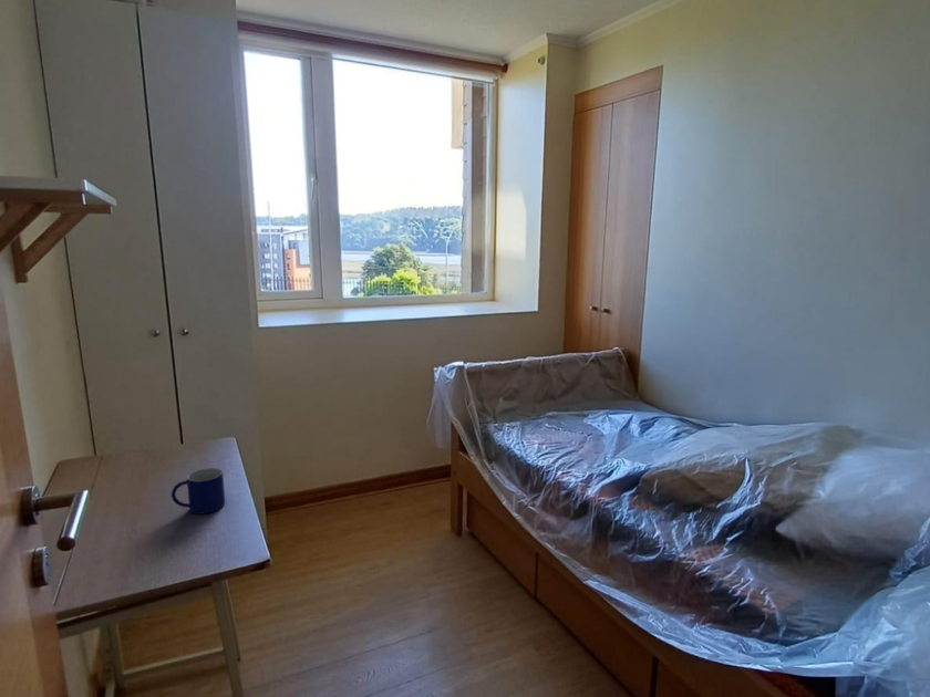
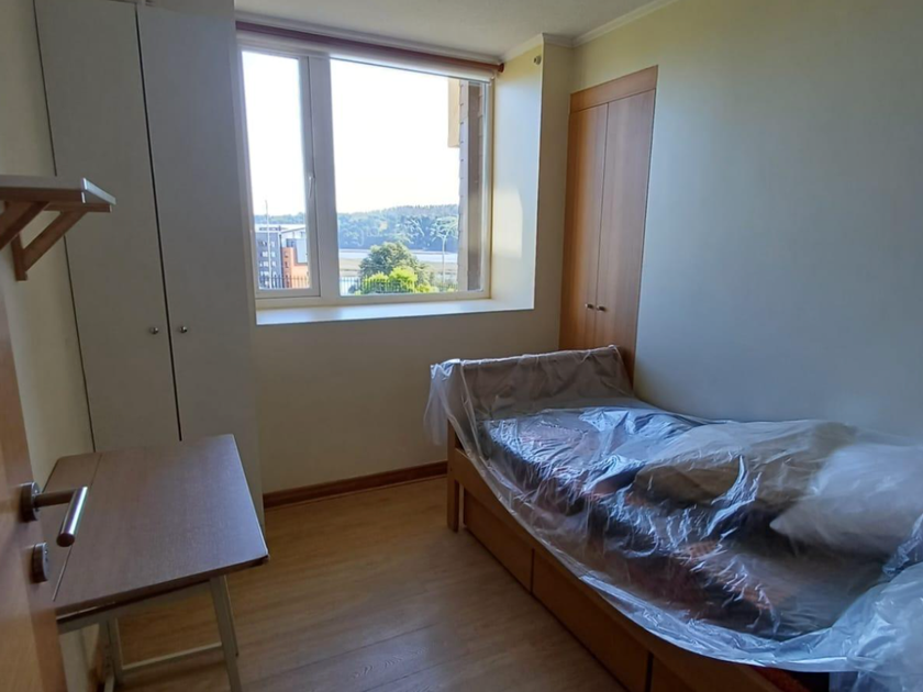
- mug [170,467,226,516]
